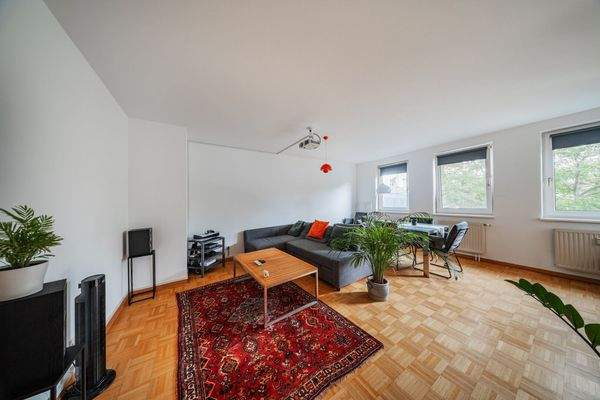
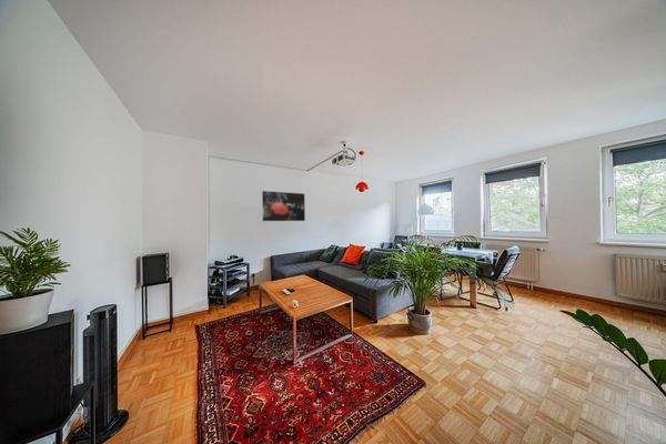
+ wall art [261,190,306,222]
